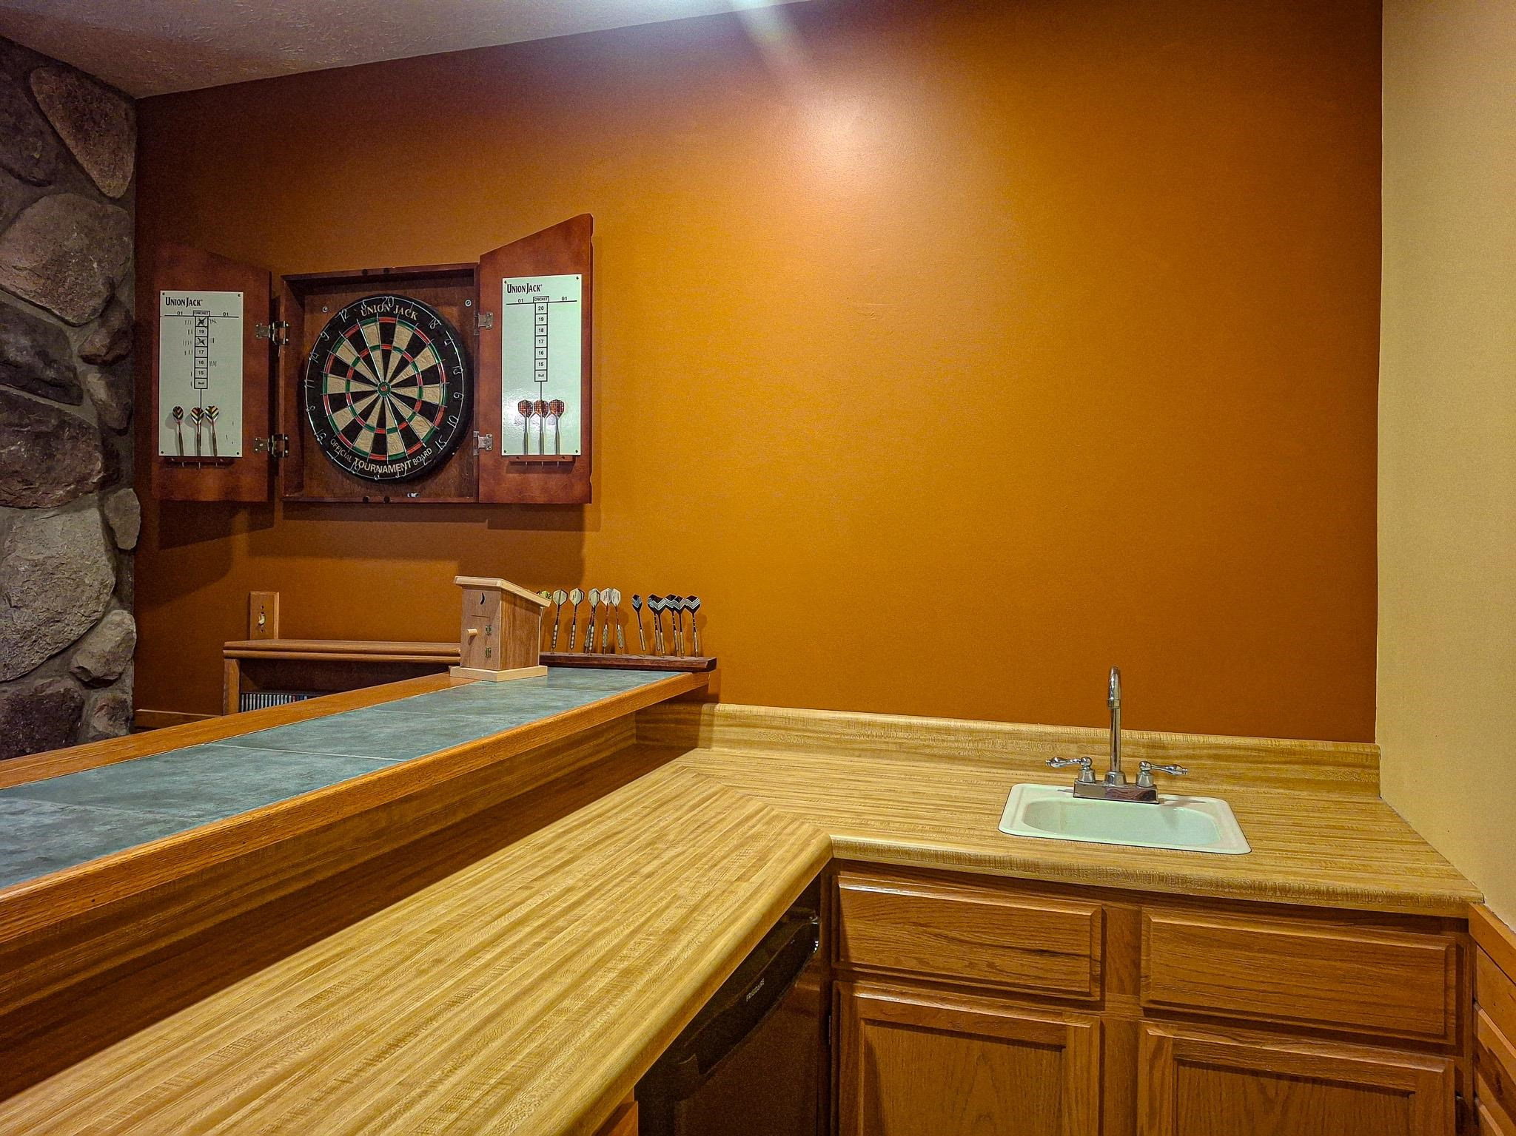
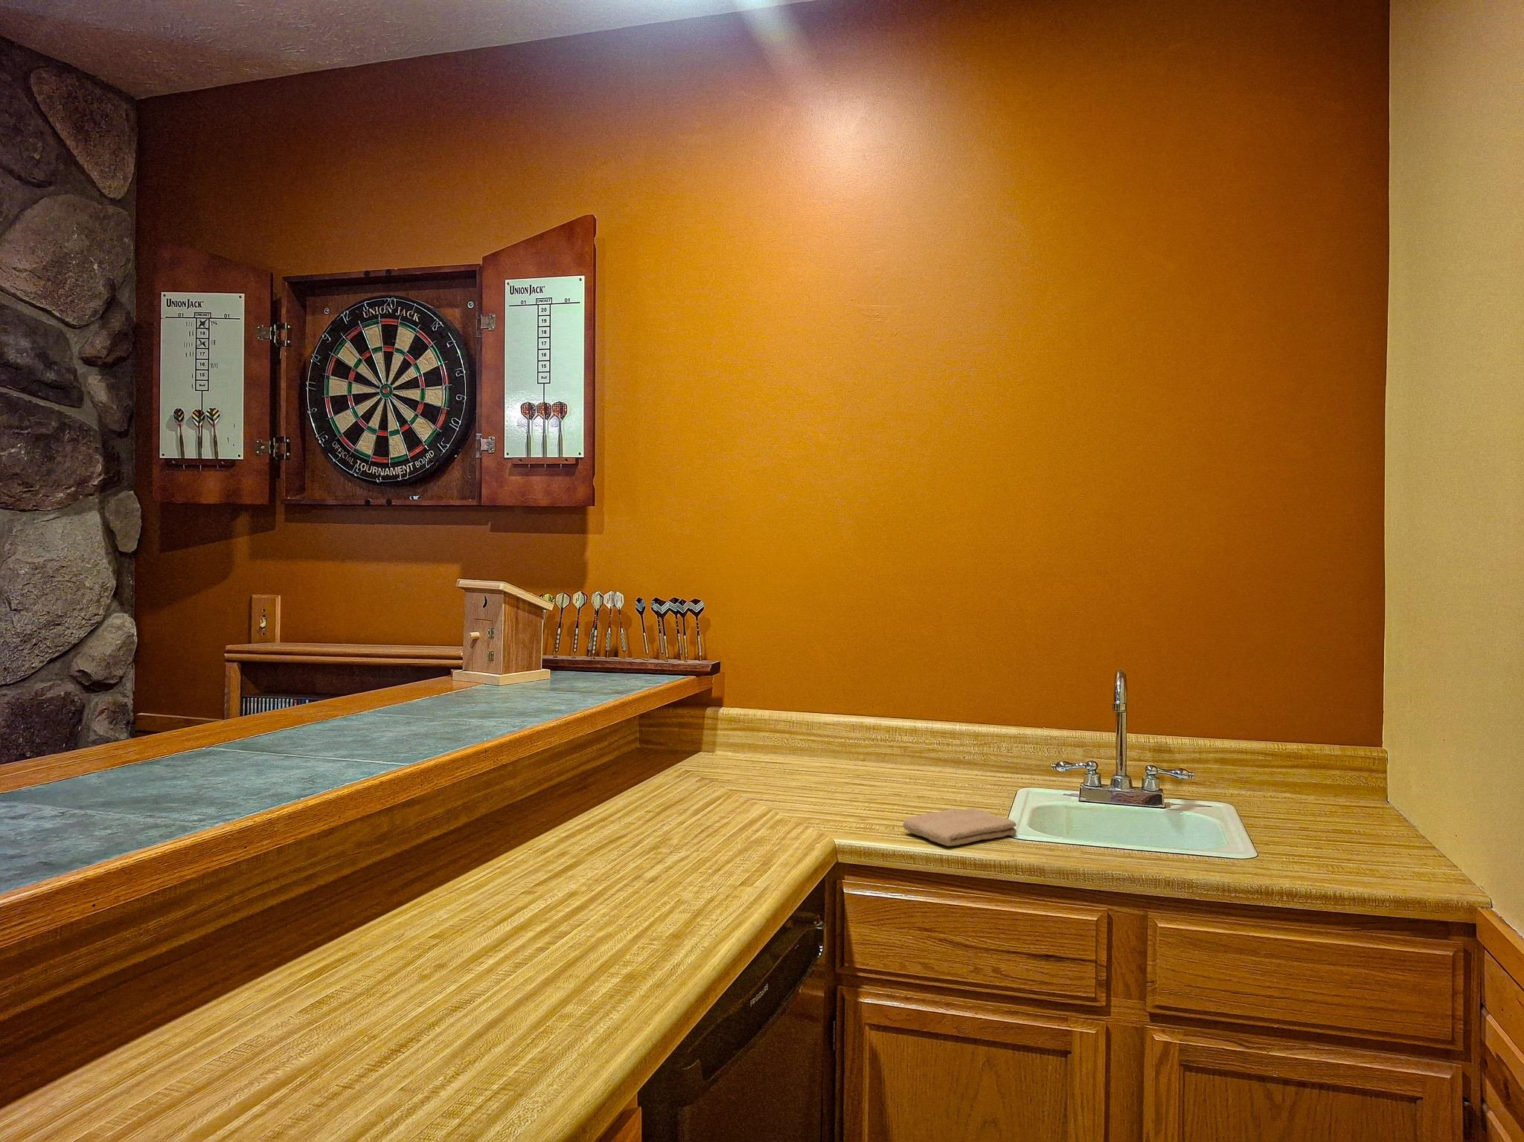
+ washcloth [902,807,1018,847]
